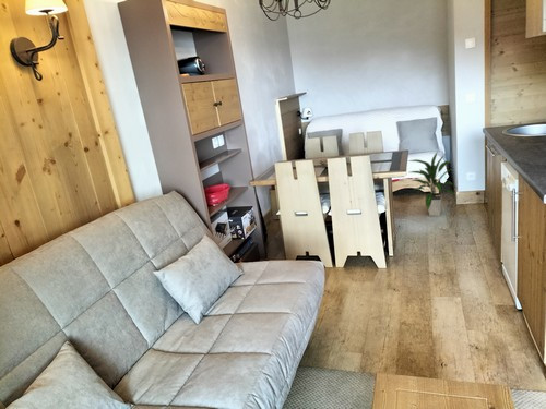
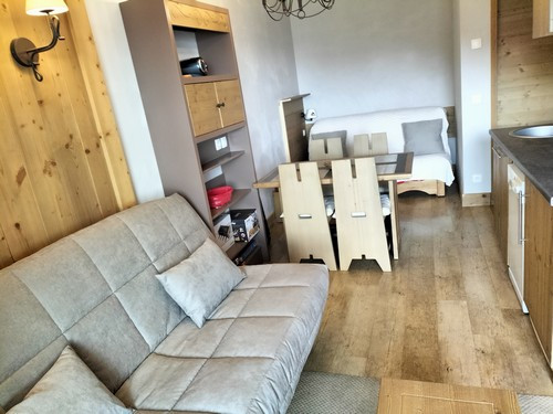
- indoor plant [406,152,458,217]
